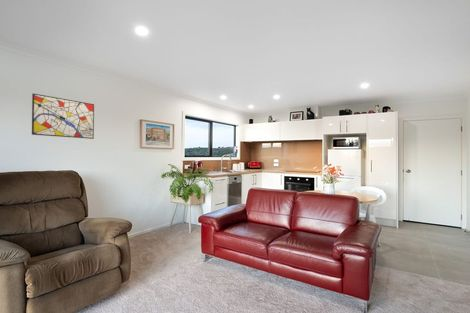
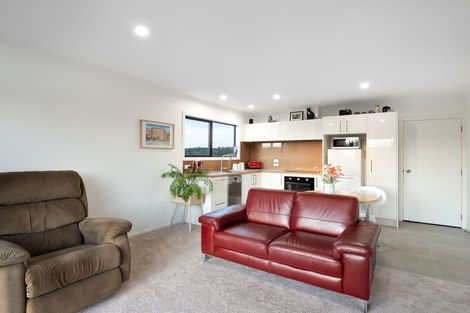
- wall art [31,92,95,140]
